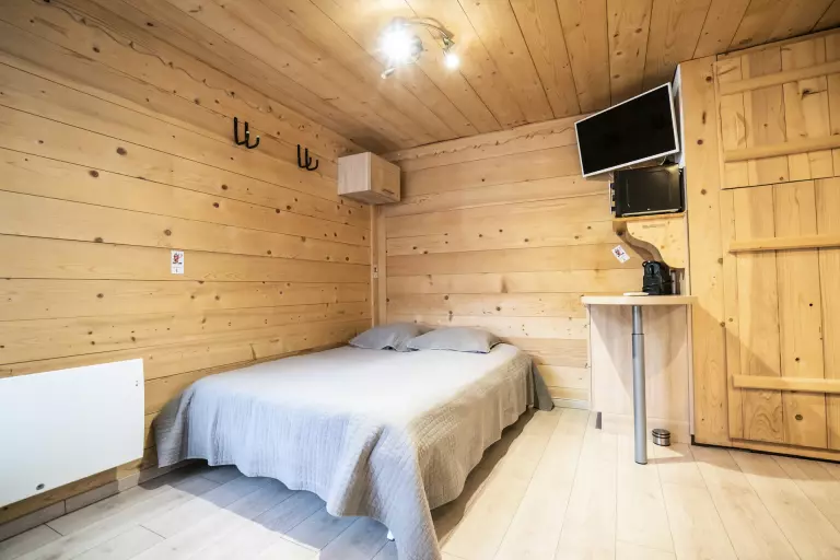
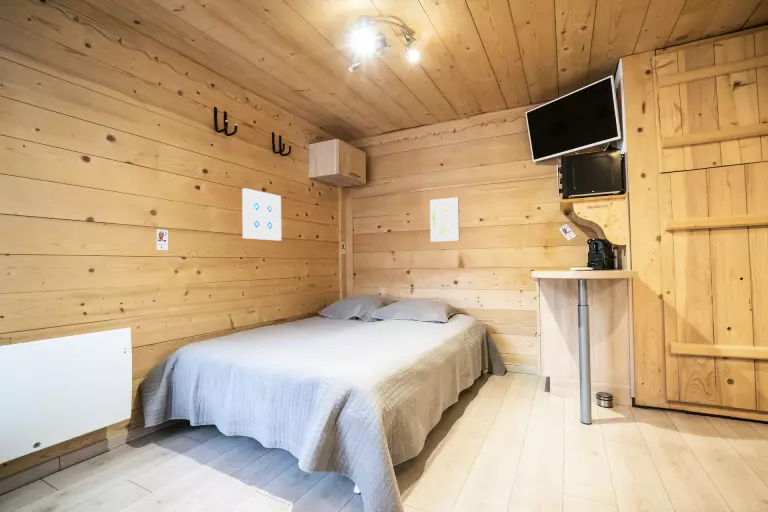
+ wall art [429,196,461,243]
+ wall art [241,187,282,242]
